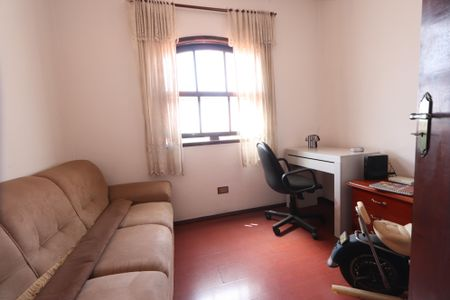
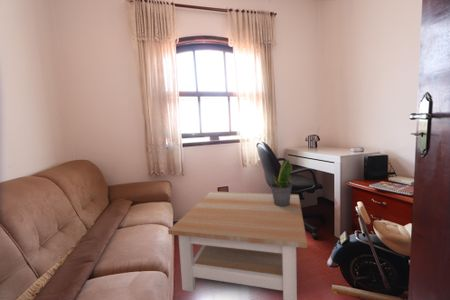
+ coffee table [167,190,308,300]
+ potted plant [270,158,293,207]
